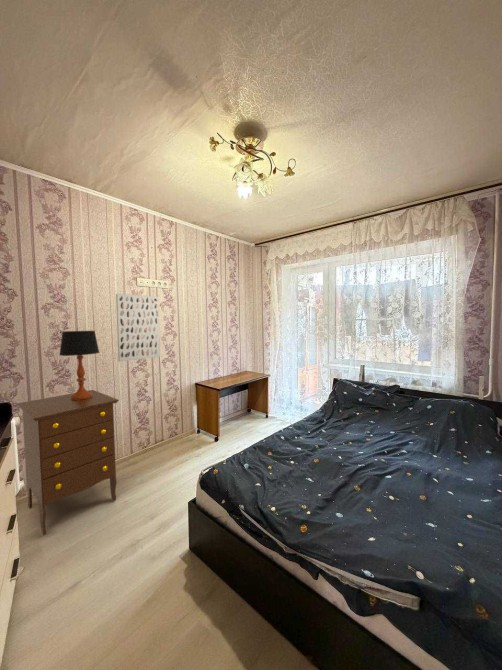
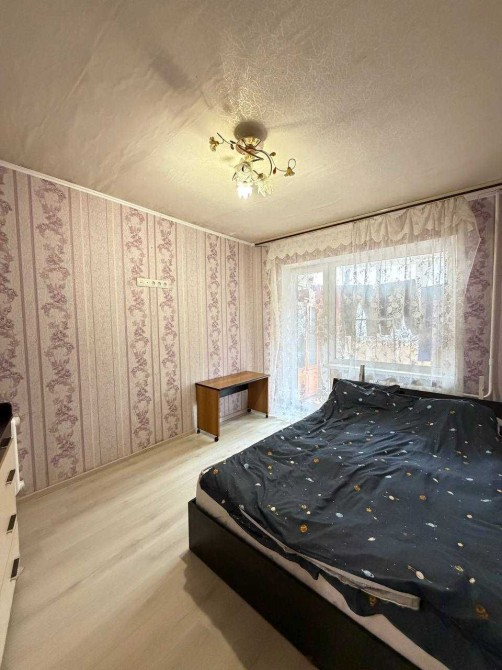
- wall art [115,293,161,363]
- table lamp [58,330,100,400]
- dresser [16,389,120,536]
